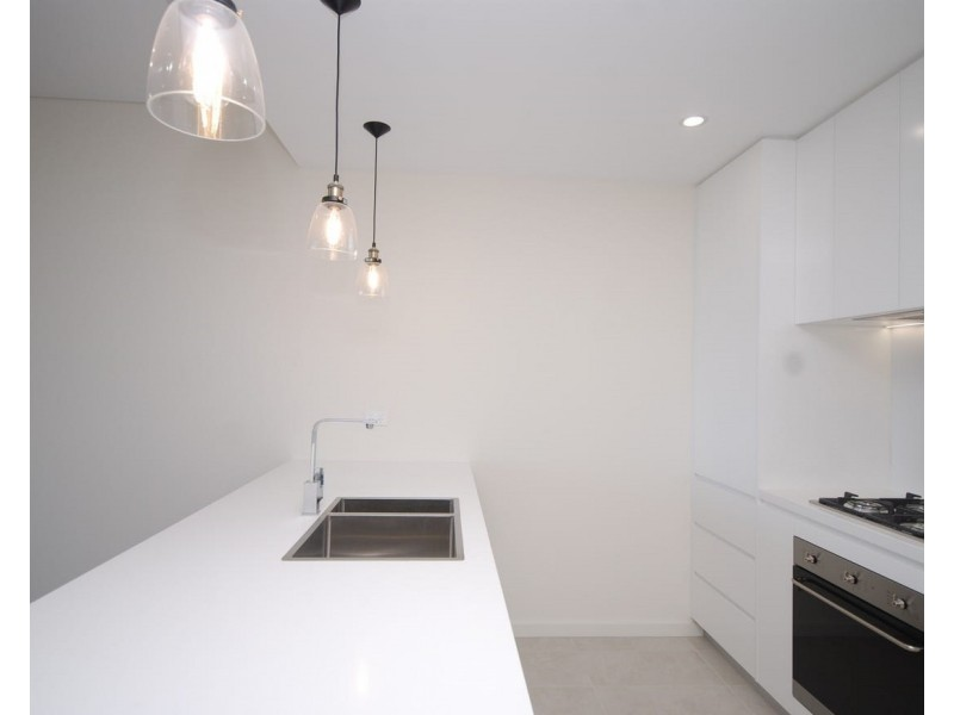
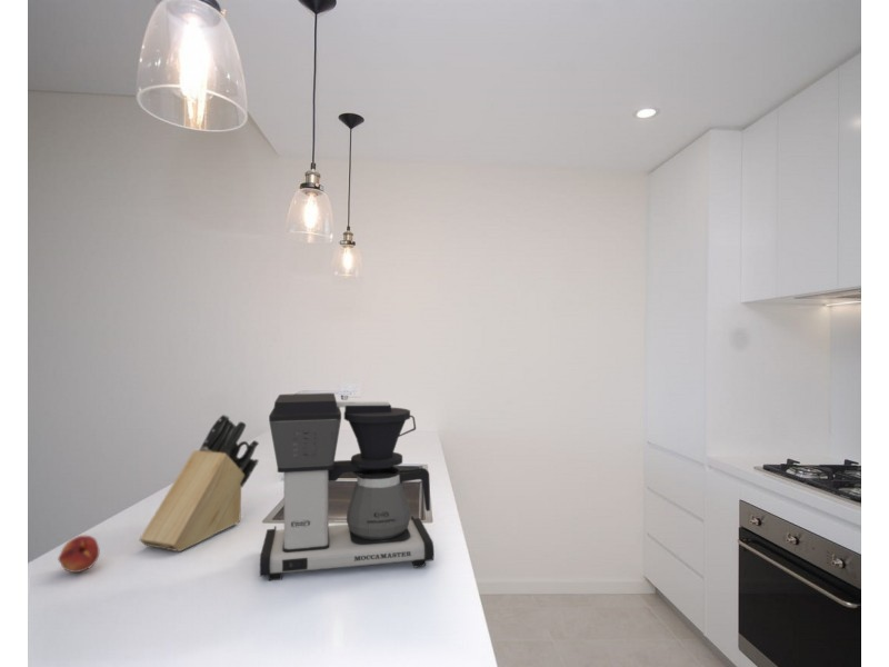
+ fruit [57,535,101,574]
+ coffee maker [259,392,434,581]
+ knife block [138,414,260,552]
